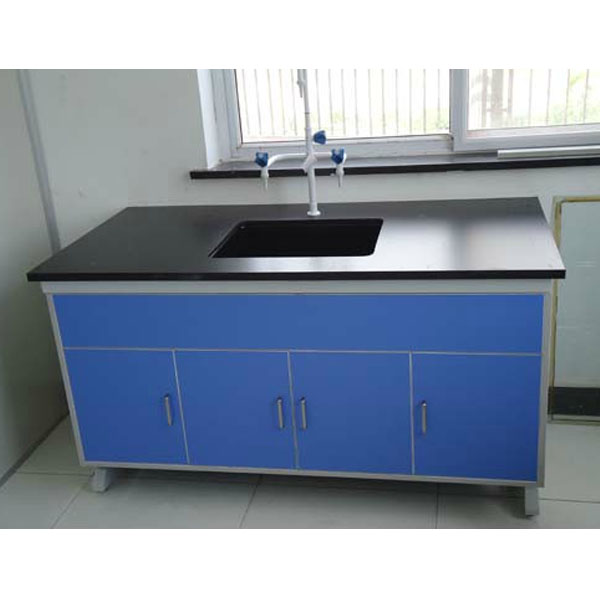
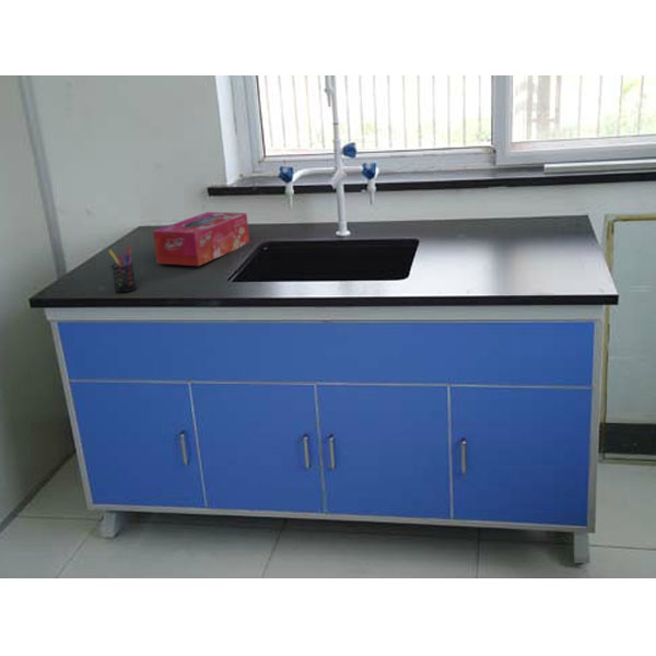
+ tissue box [152,211,250,267]
+ pen holder [108,245,138,293]
